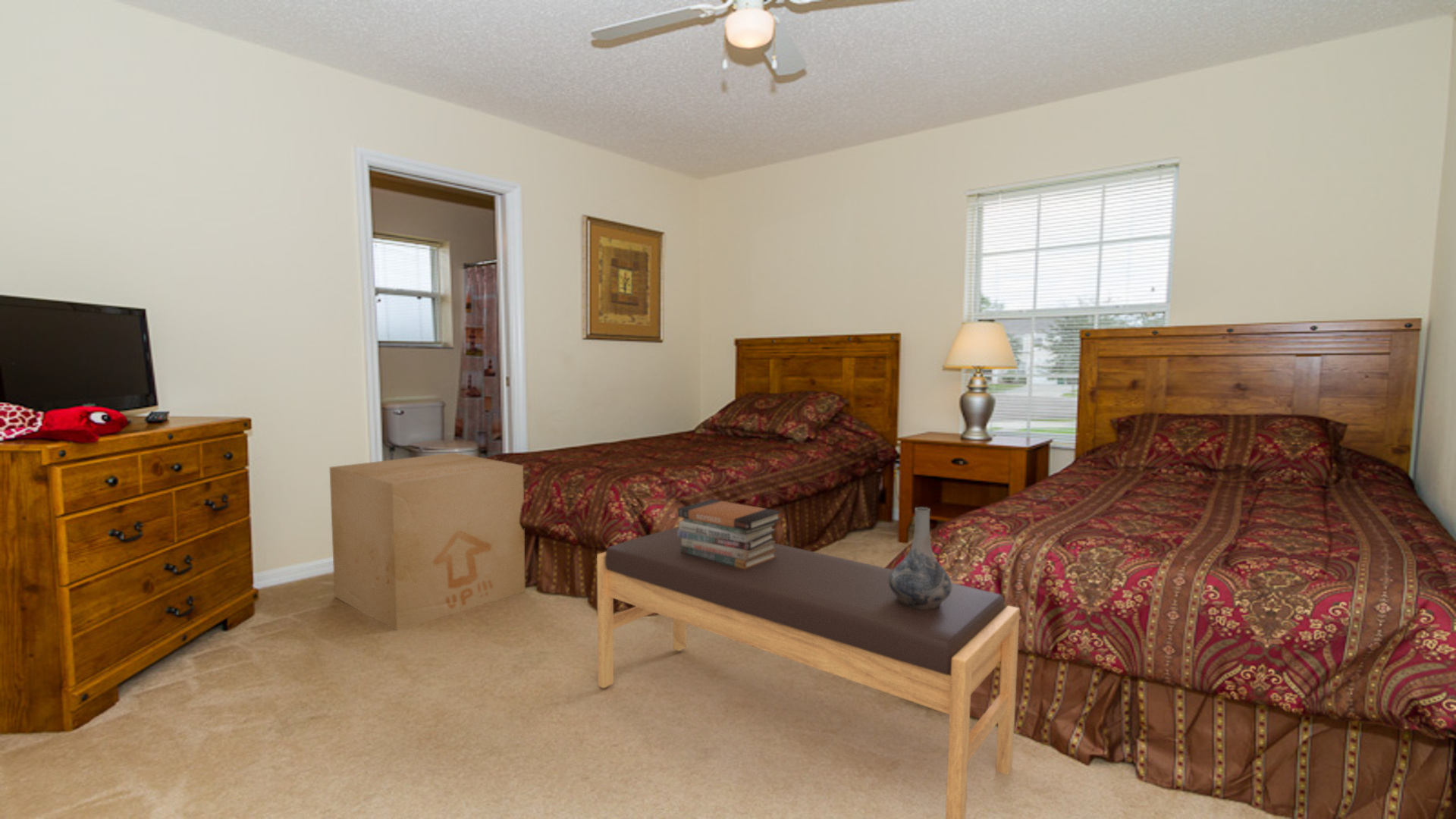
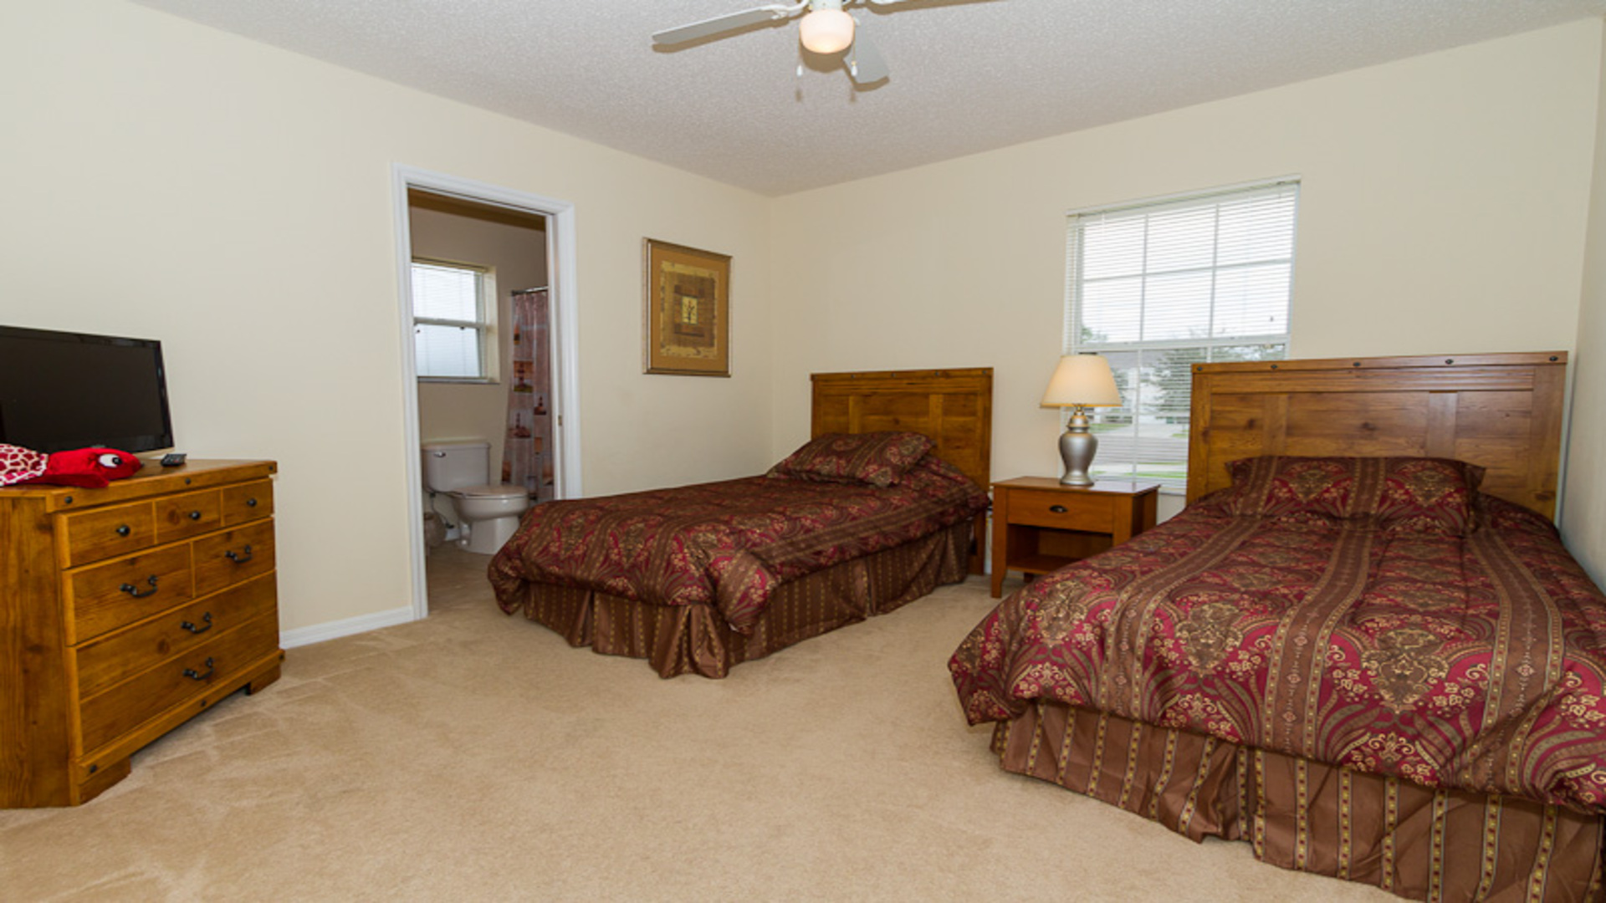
- bench [596,526,1021,819]
- decorative vase [888,507,952,609]
- book stack [677,499,782,570]
- cardboard box [328,452,526,631]
